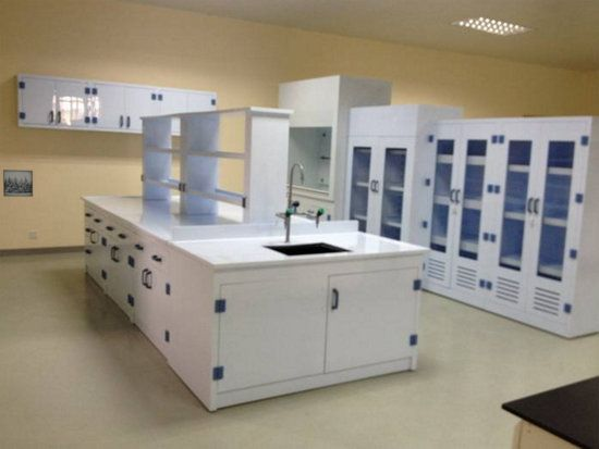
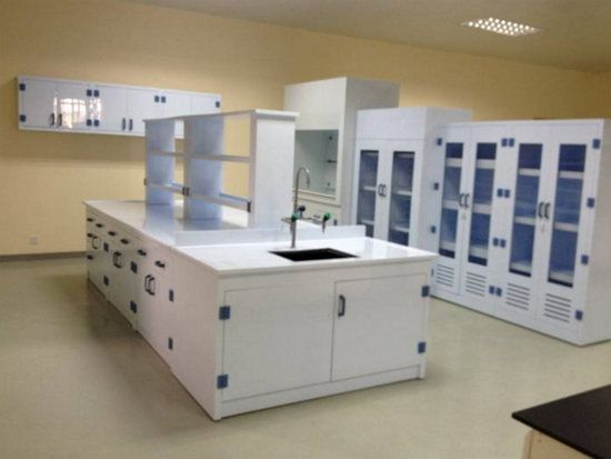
- wall art [2,169,34,198]
